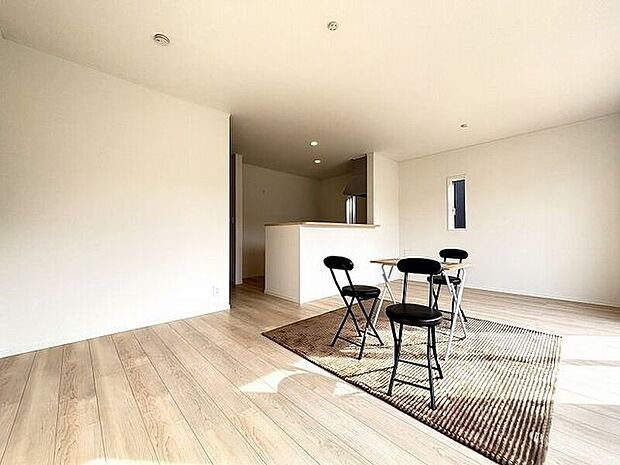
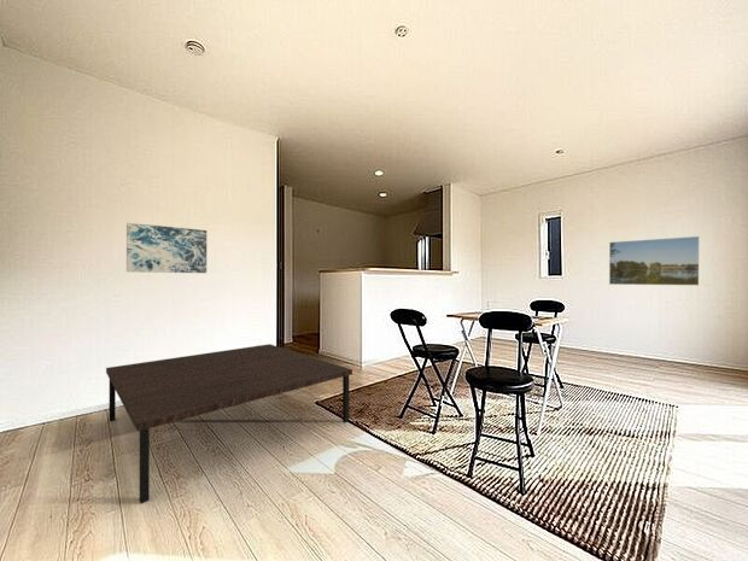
+ wall art [125,222,208,274]
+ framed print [608,235,701,287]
+ coffee table [105,343,353,504]
